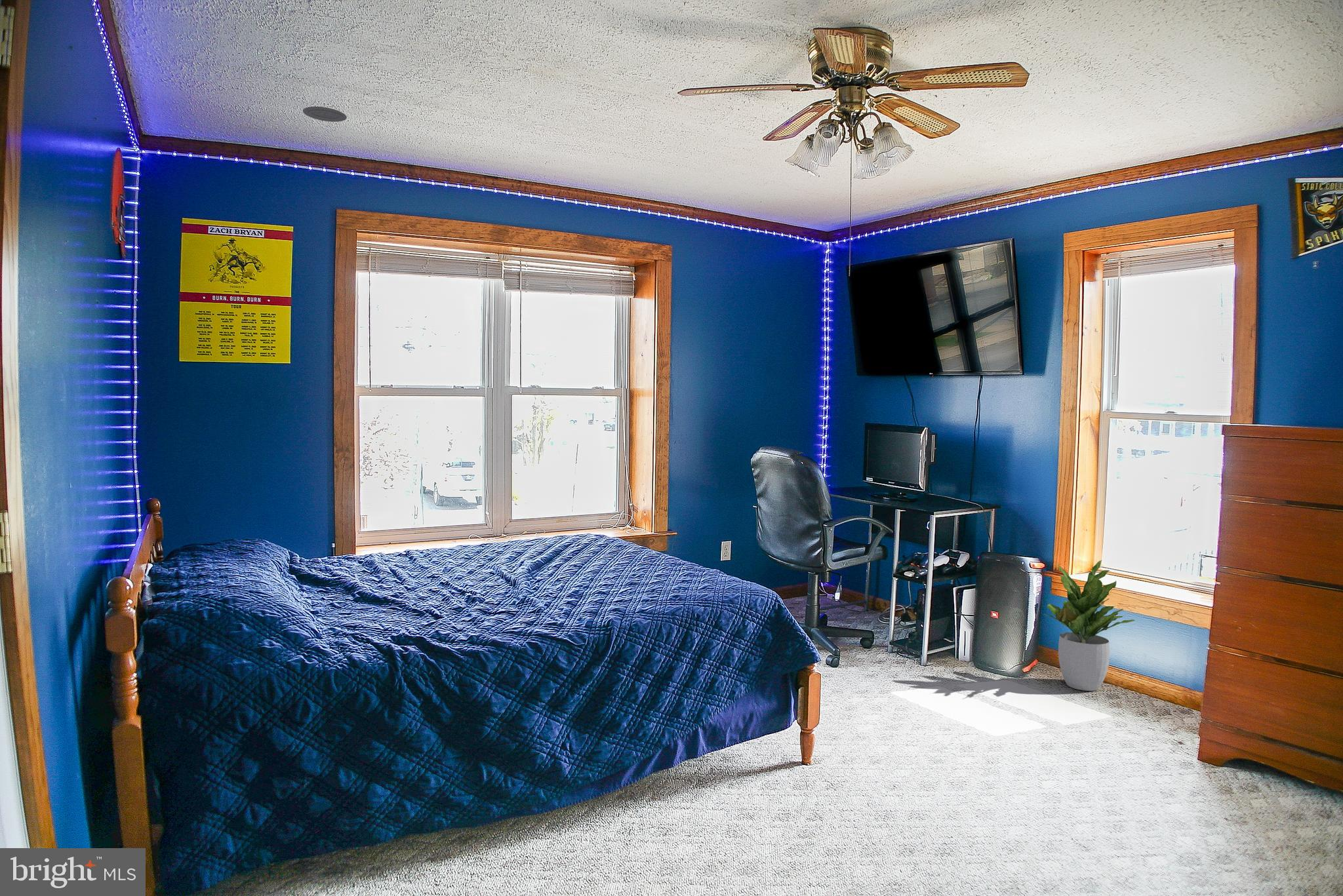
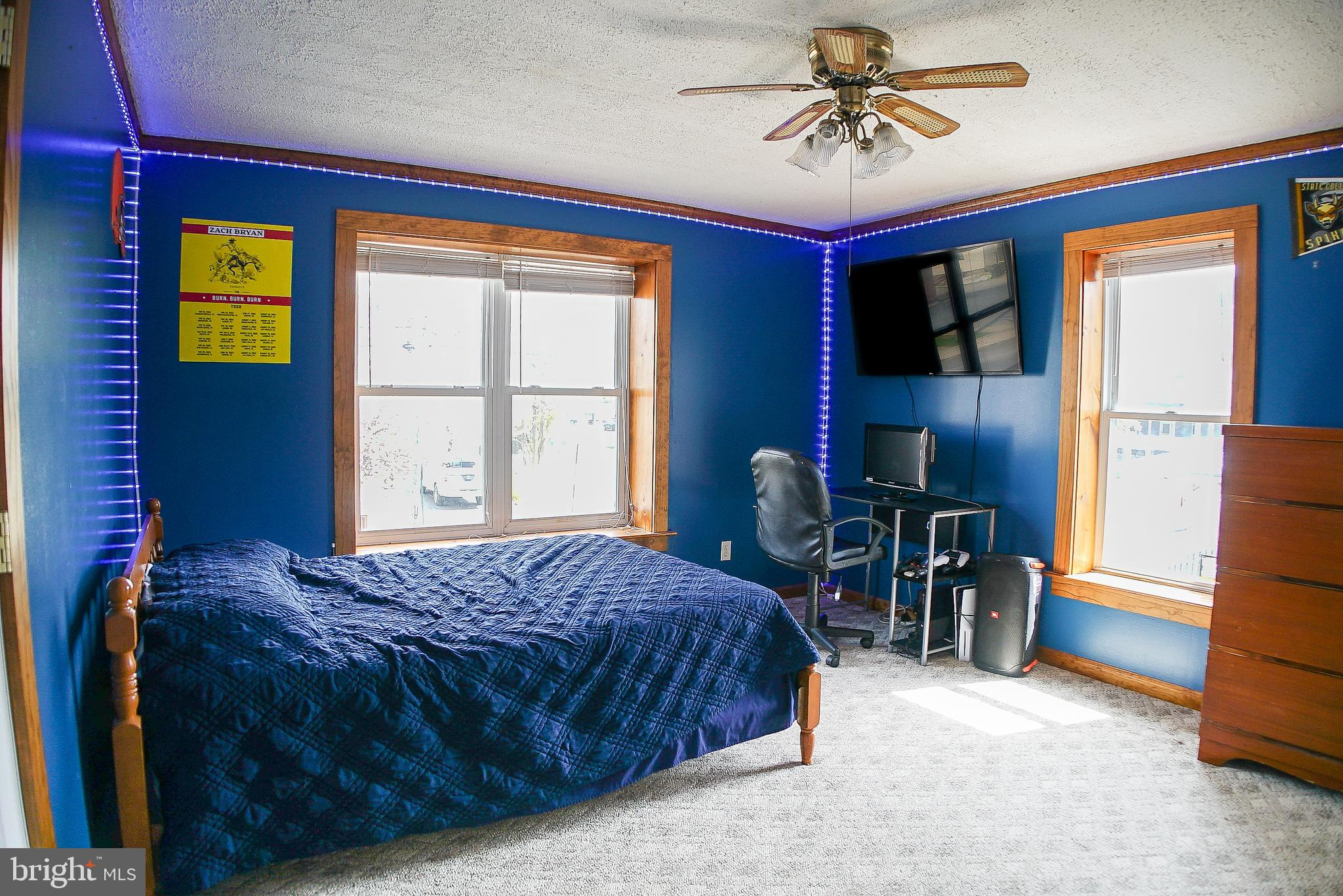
- potted plant [1043,560,1136,691]
- recessed light [302,106,348,123]
